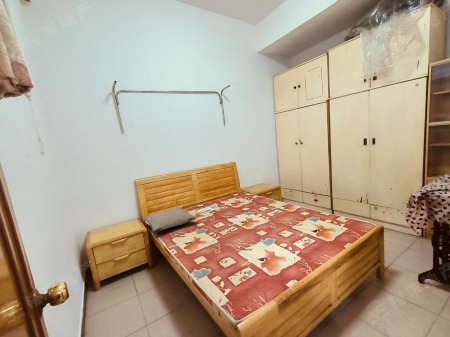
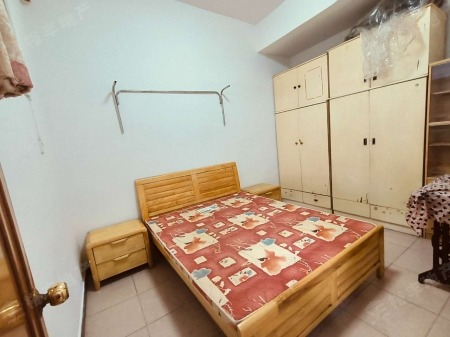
- pillow [142,207,197,233]
